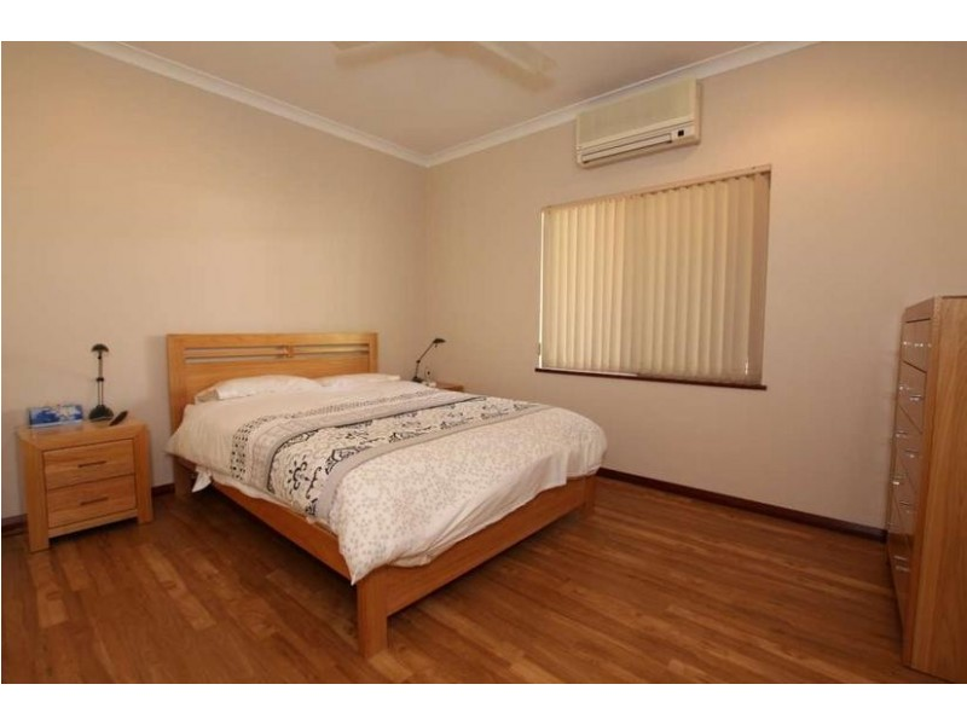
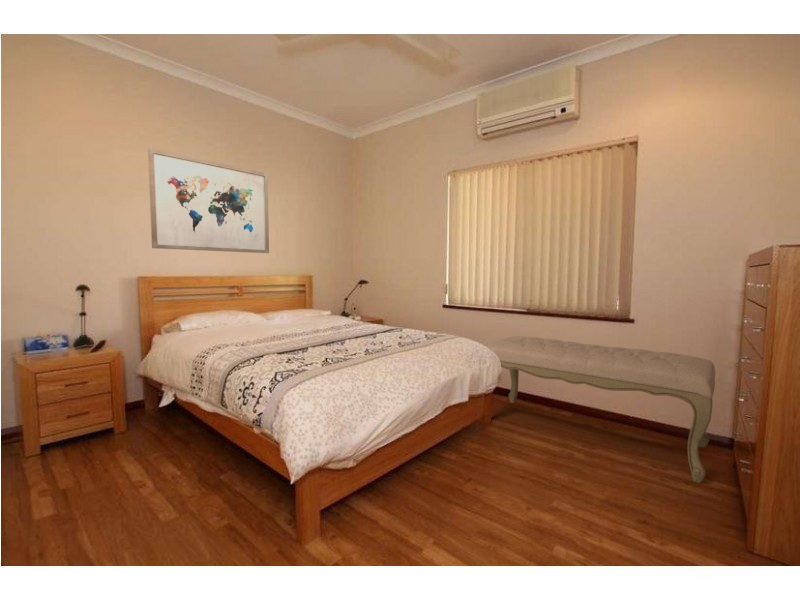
+ bench [483,335,716,484]
+ wall art [147,147,270,254]
